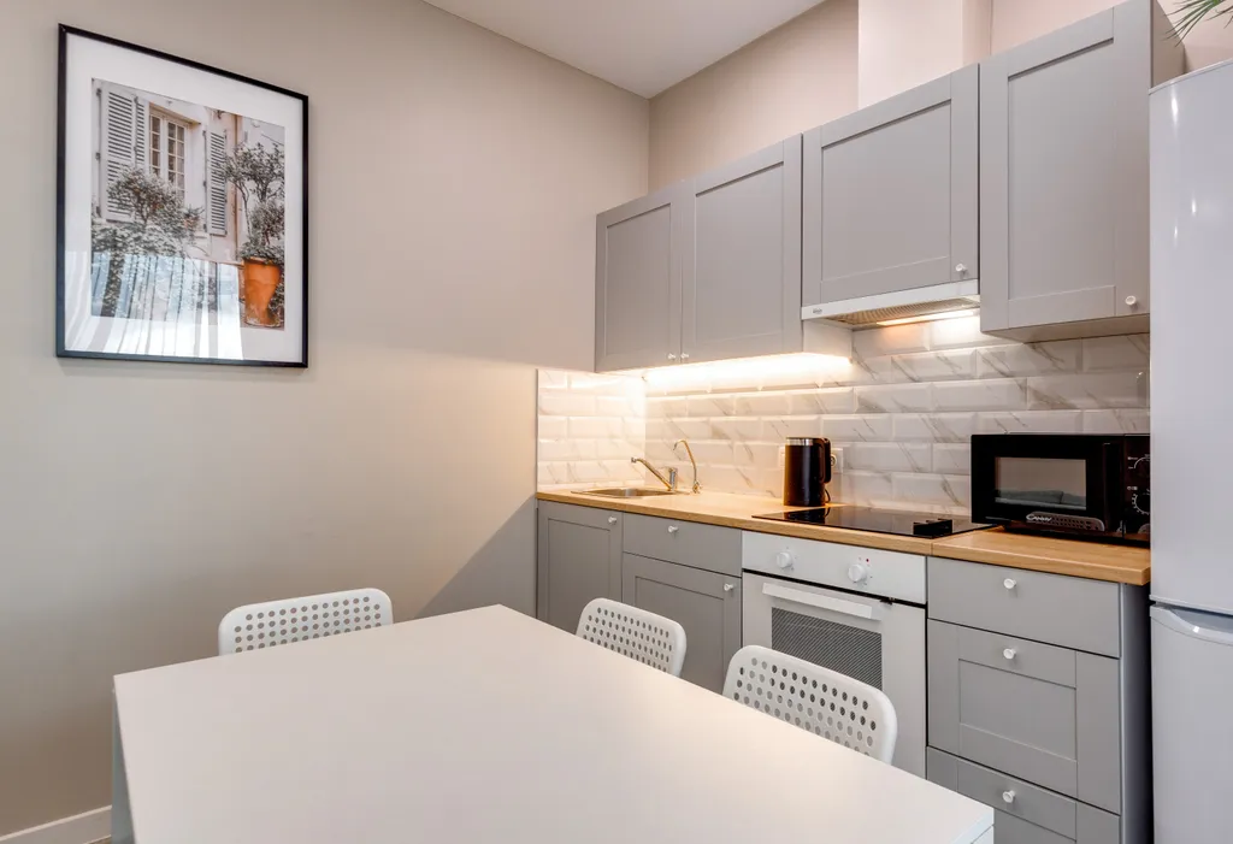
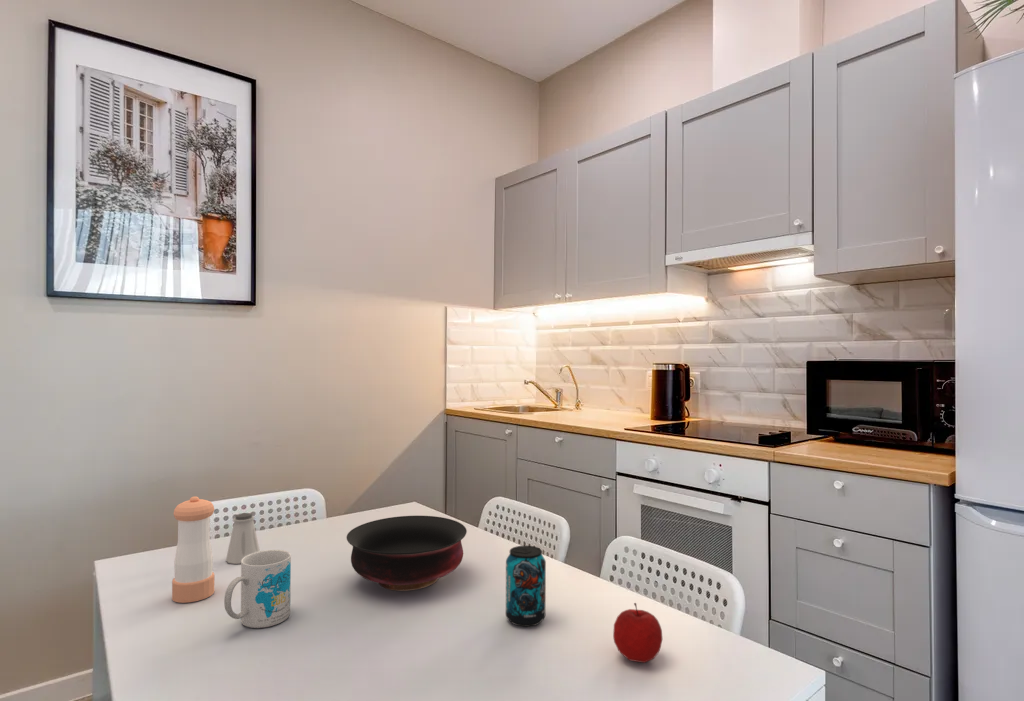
+ pepper shaker [171,496,216,604]
+ saltshaker [225,512,261,565]
+ beverage can [505,545,547,628]
+ apple [612,602,663,664]
+ mug [223,549,292,629]
+ bowl [346,515,468,592]
